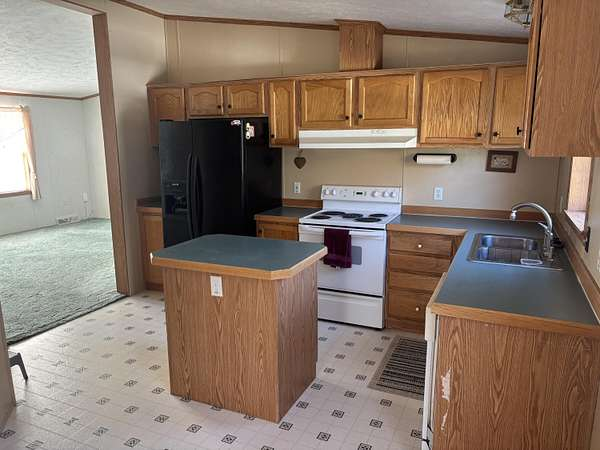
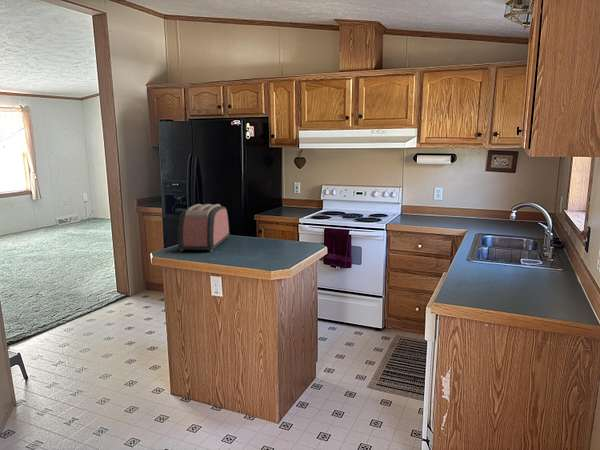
+ toaster [177,203,231,252]
